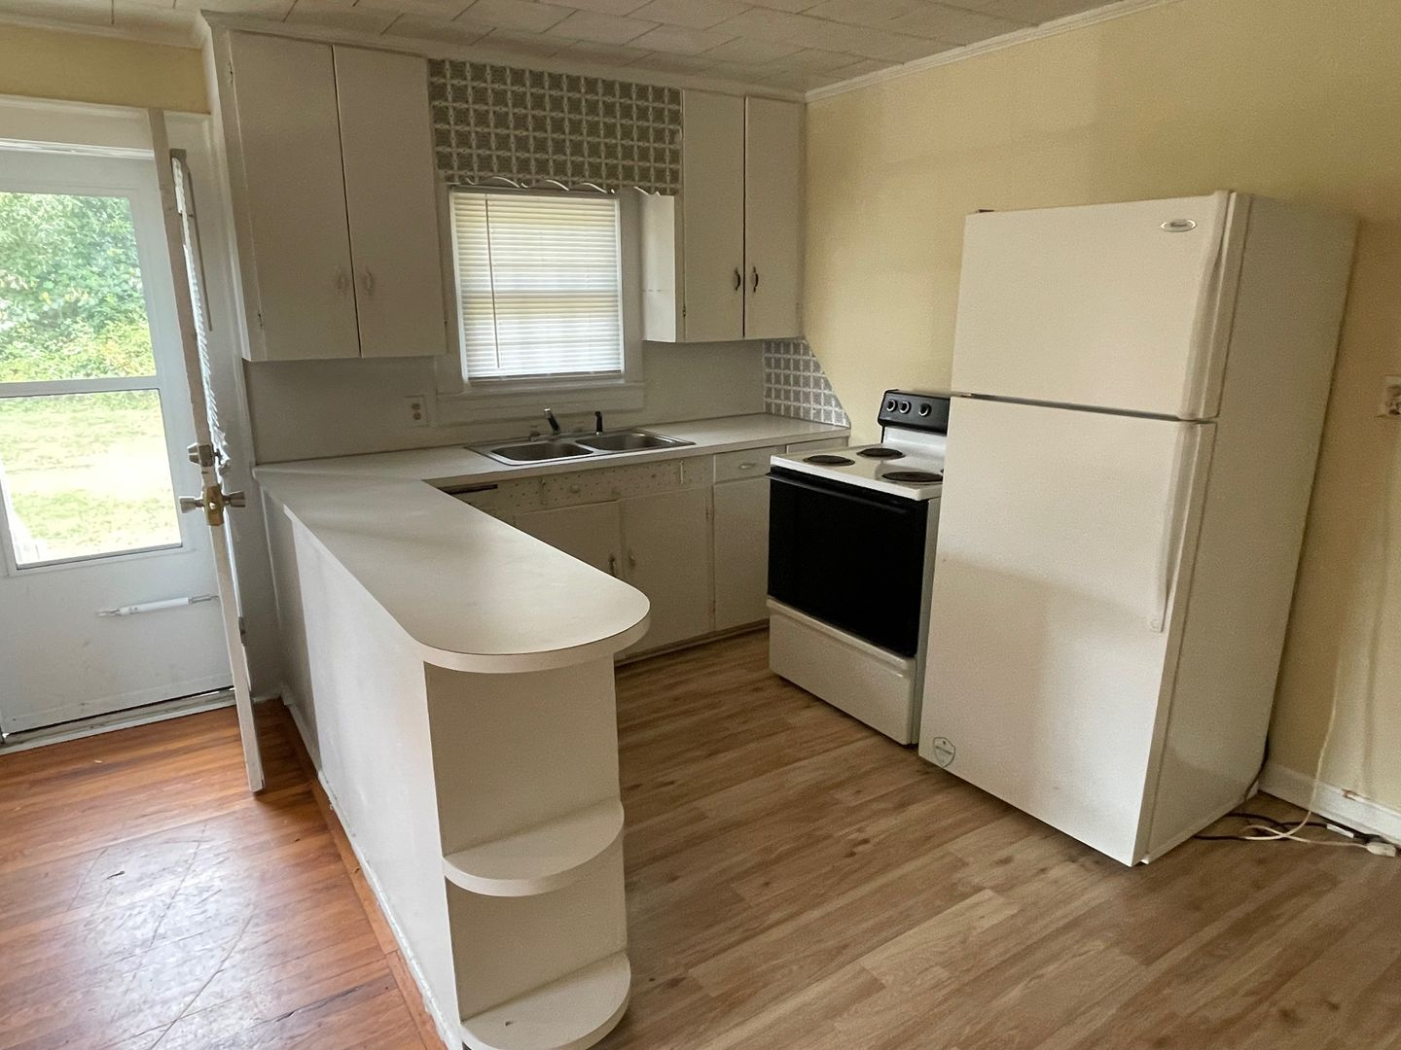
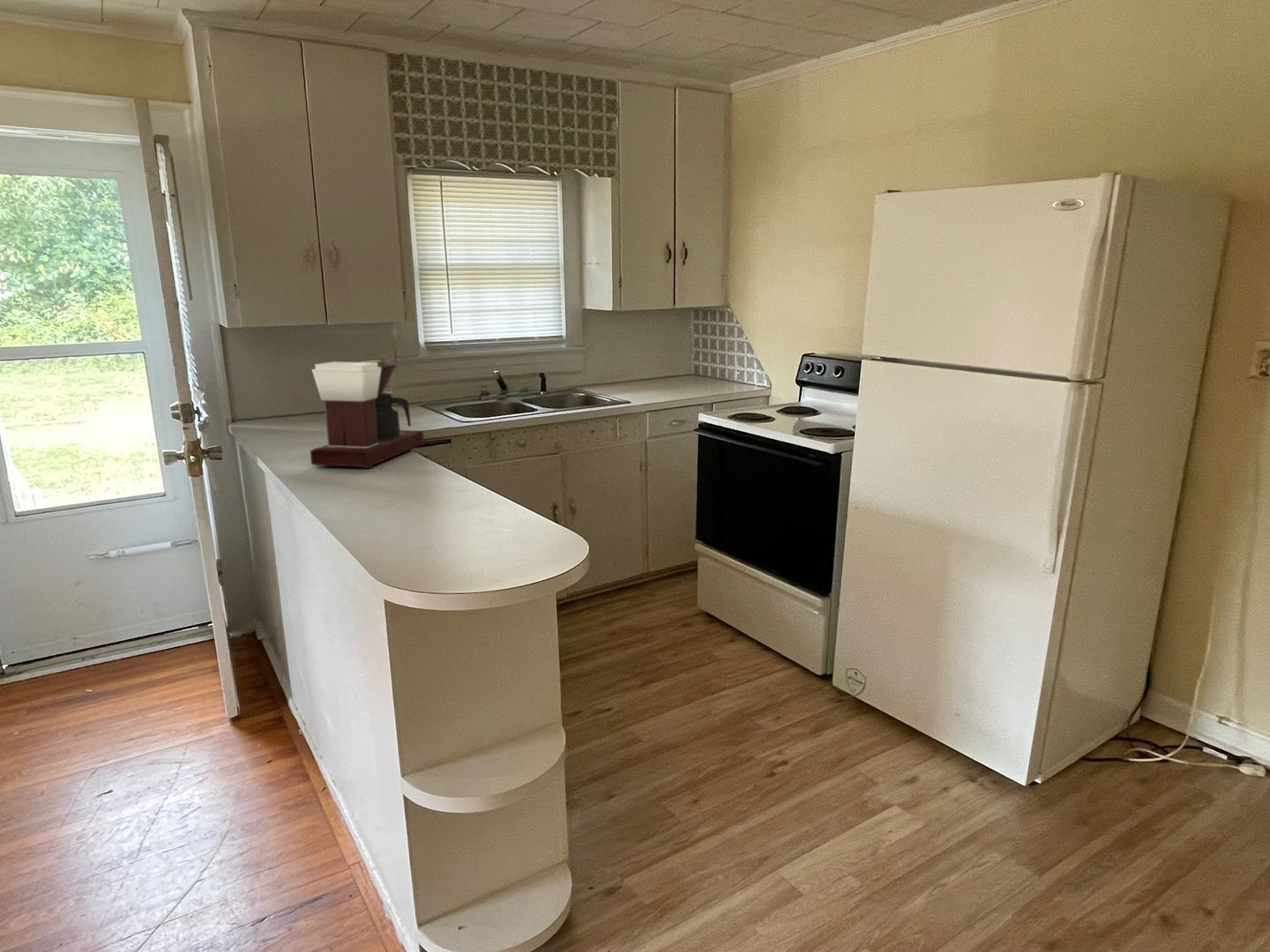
+ coffee maker [310,359,425,469]
